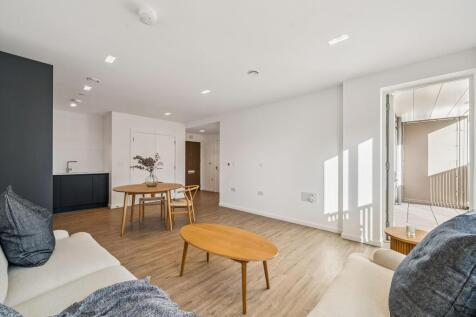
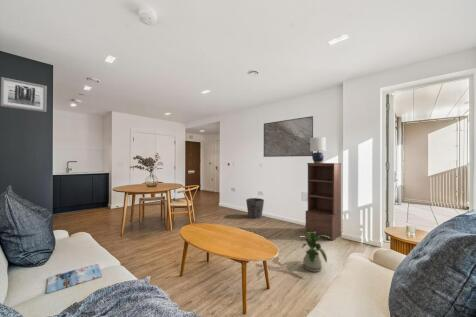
+ wall art [0,76,48,113]
+ lamp [310,136,327,163]
+ house plant [296,229,332,273]
+ magazine [46,263,103,294]
+ waste bin [245,197,265,220]
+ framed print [263,115,314,158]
+ shelving unit [305,162,342,242]
